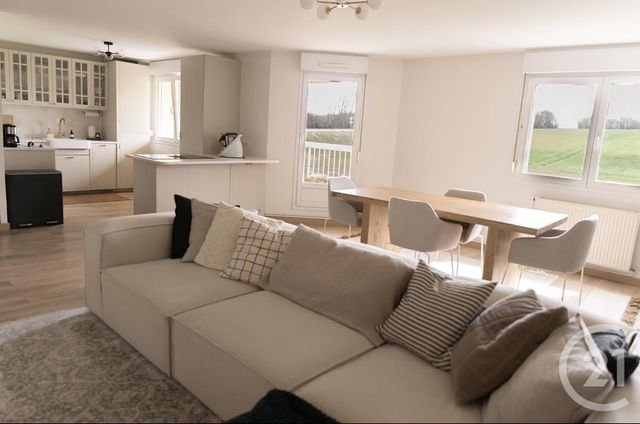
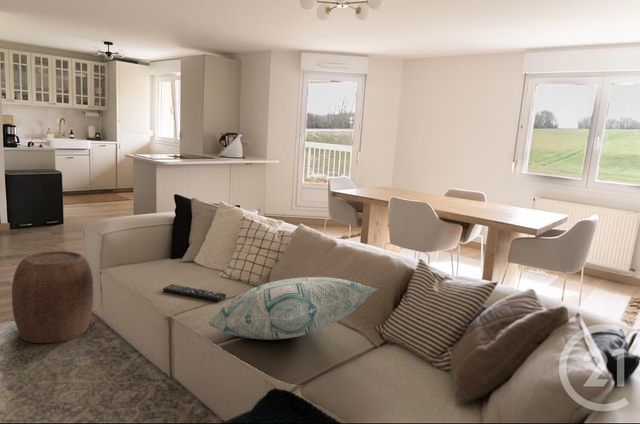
+ remote control [162,283,227,303]
+ stool [11,250,95,344]
+ decorative pillow [207,276,379,340]
